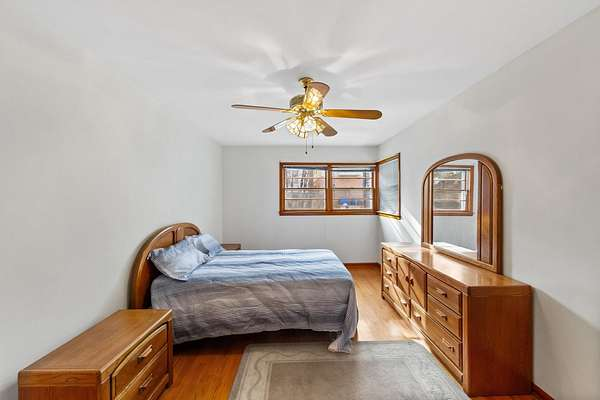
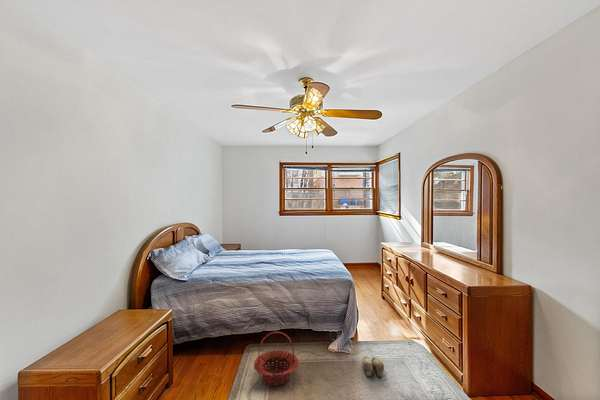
+ slippers [362,355,385,378]
+ basket [253,331,300,387]
